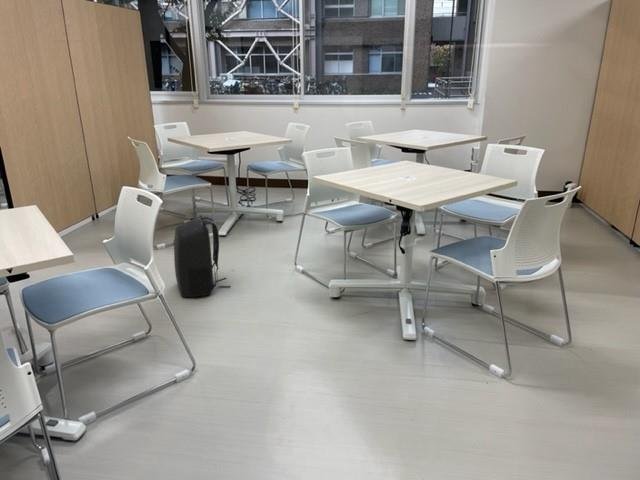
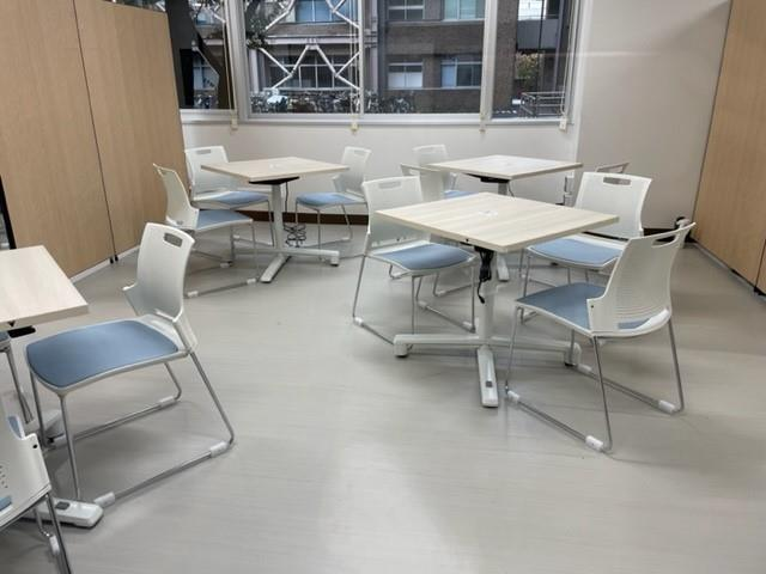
- backpack [172,214,232,298]
